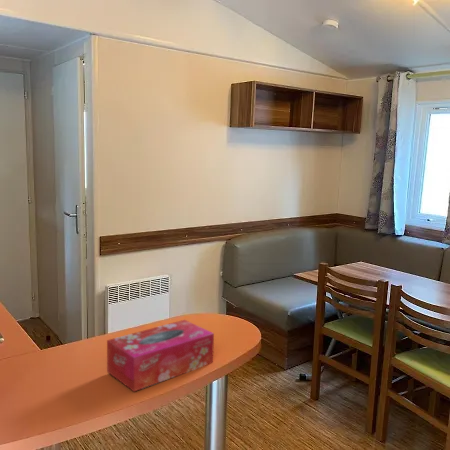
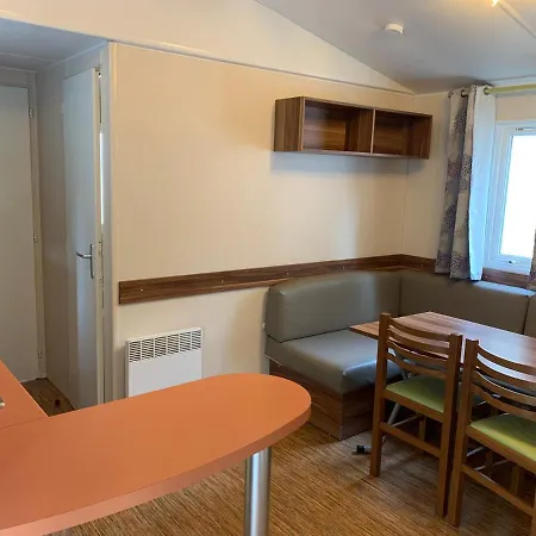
- tissue box [106,319,215,392]
